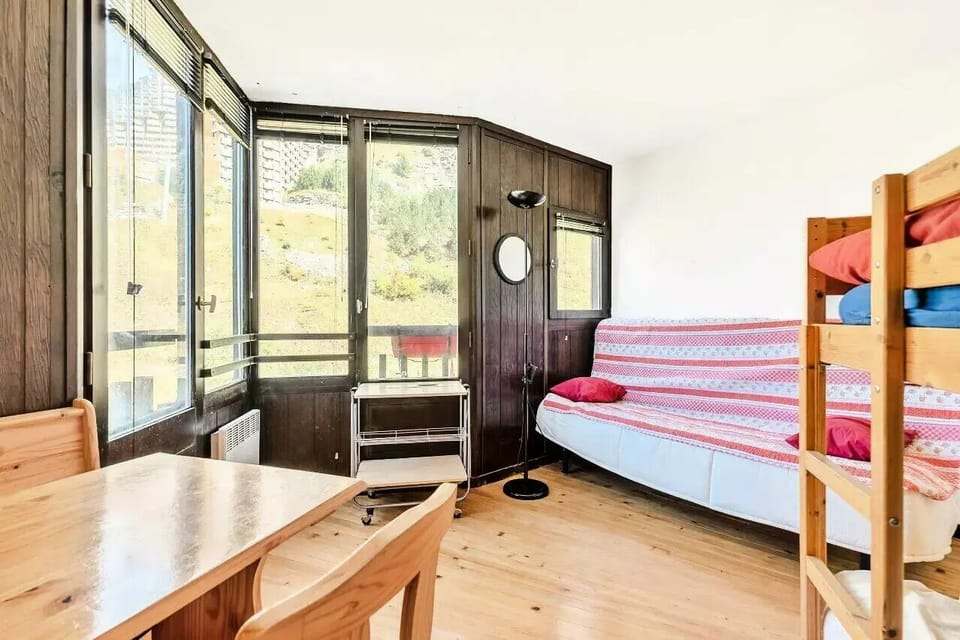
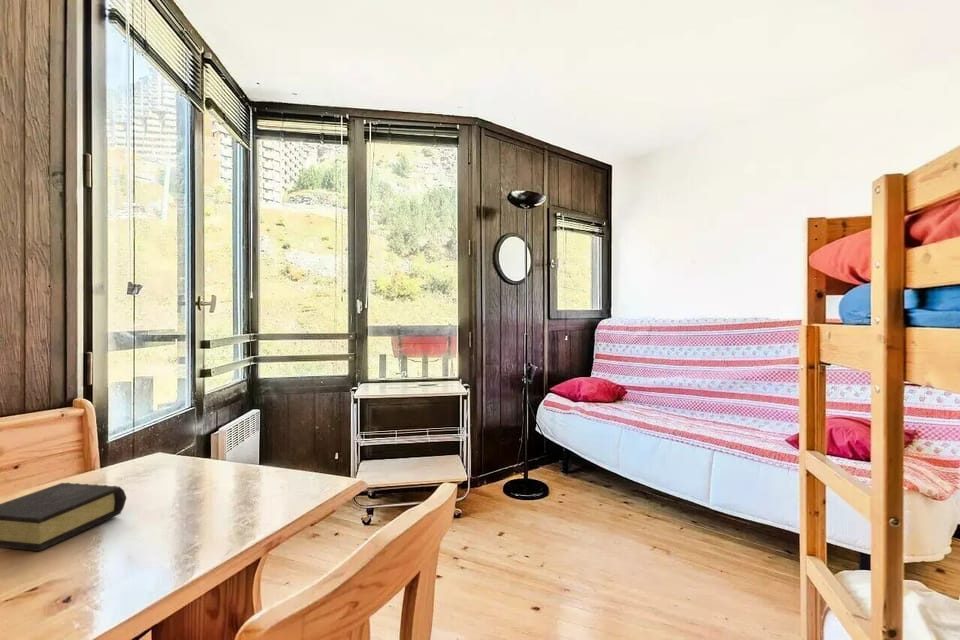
+ book [0,482,128,552]
